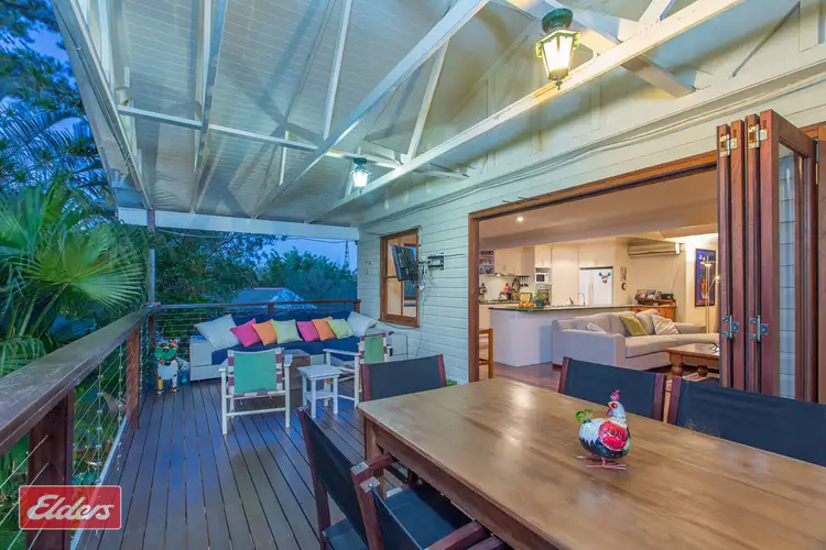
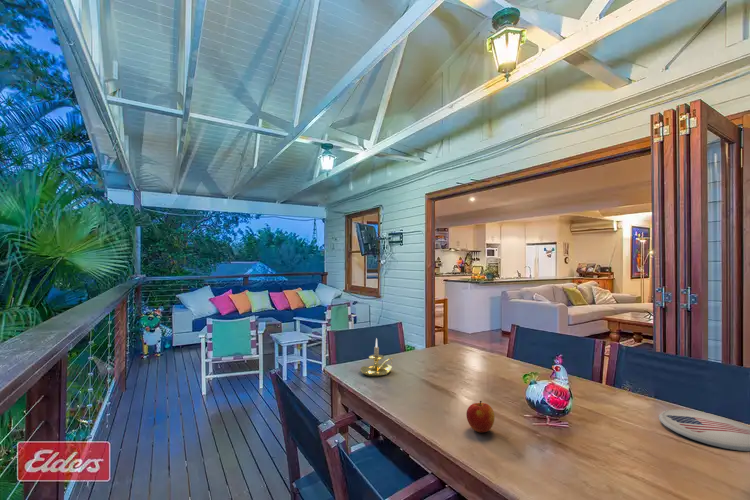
+ candle holder [359,337,395,377]
+ apple [465,400,496,433]
+ plate [658,408,750,452]
